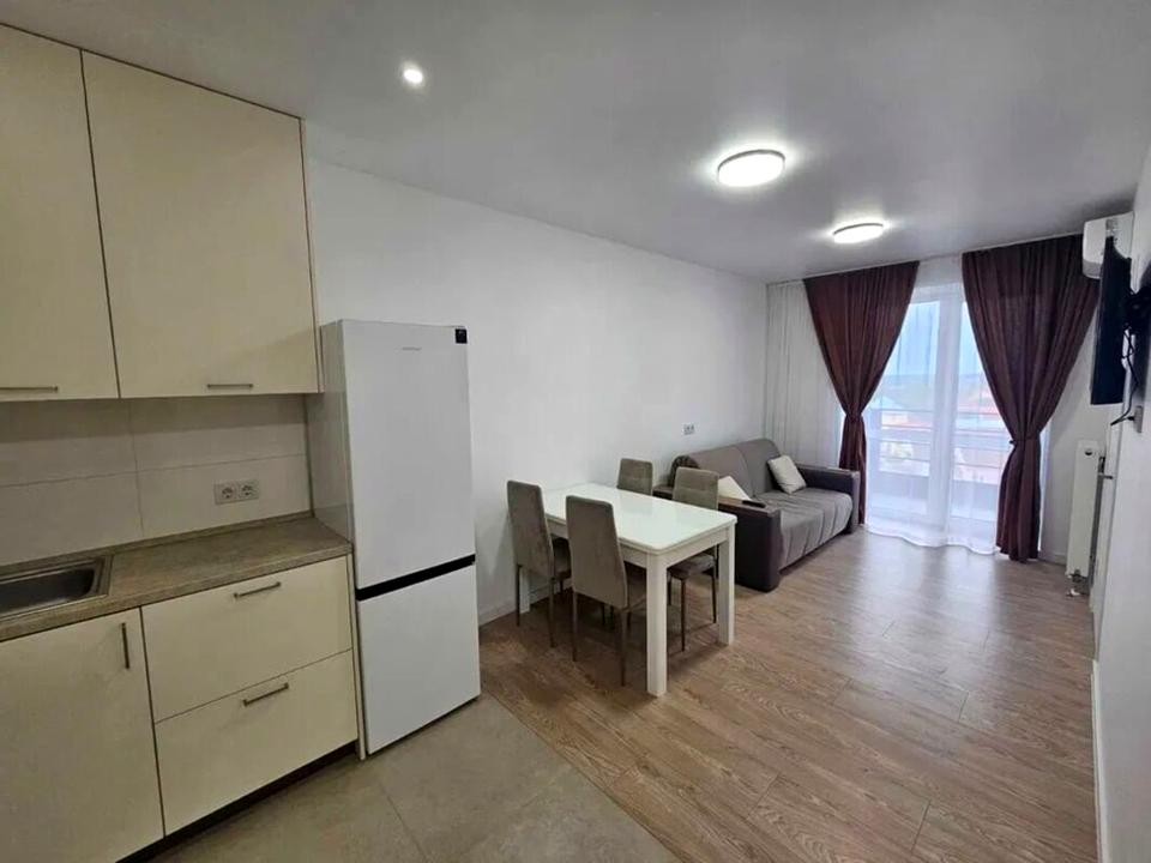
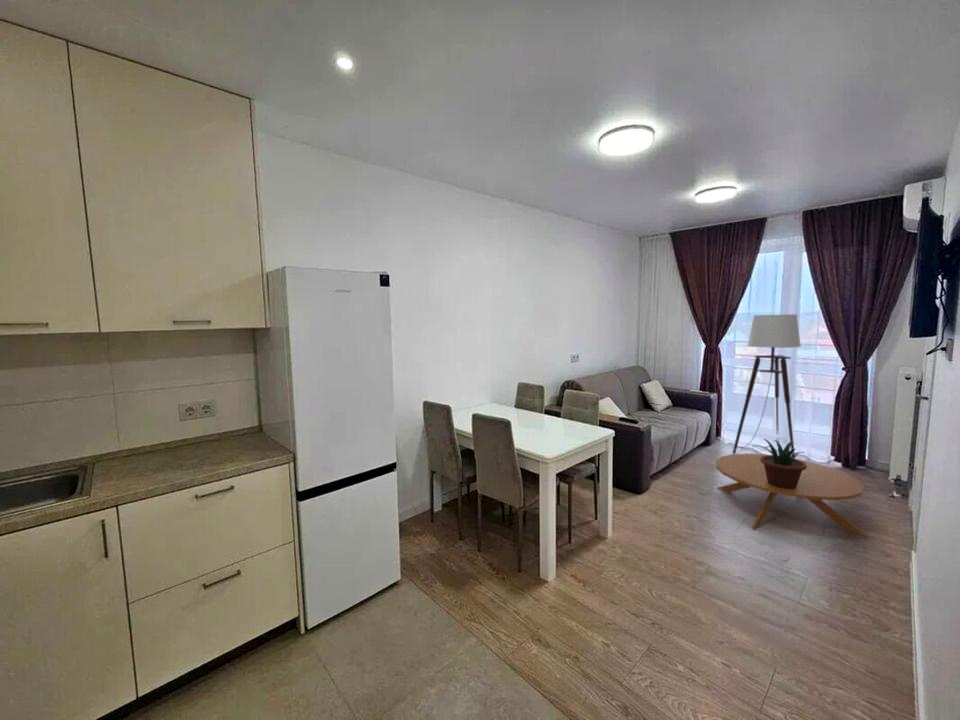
+ floor lamp [727,314,802,458]
+ potted plant [753,438,807,489]
+ coffee table [715,452,869,538]
